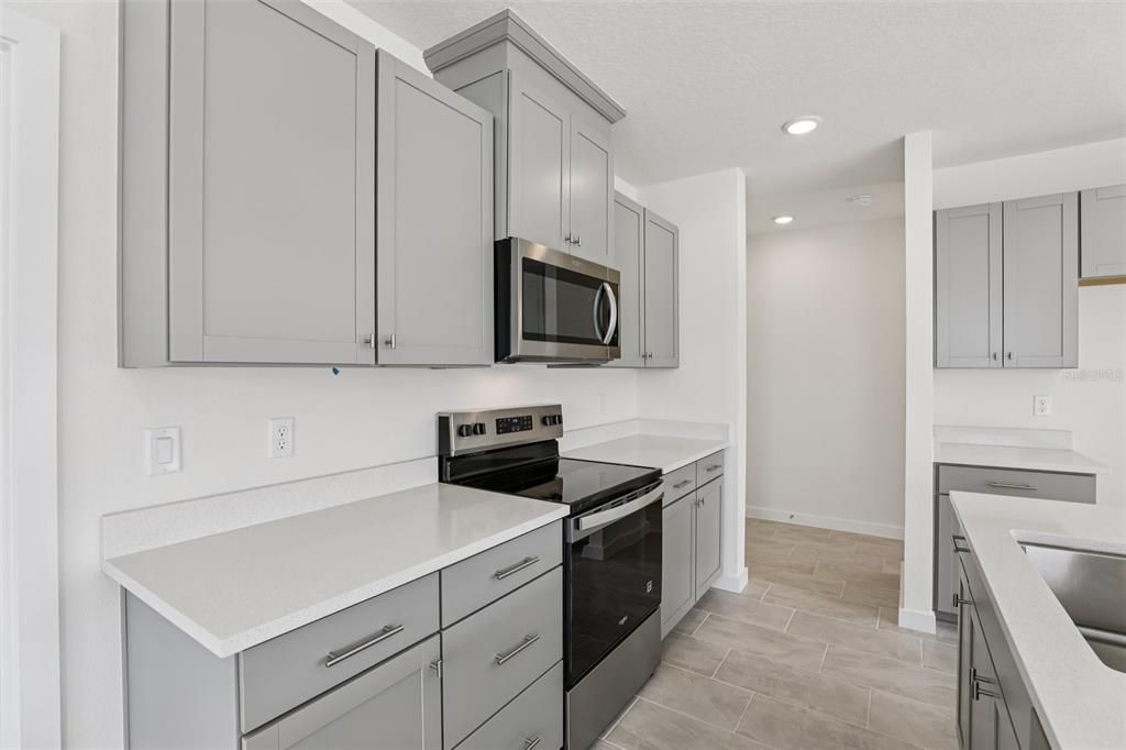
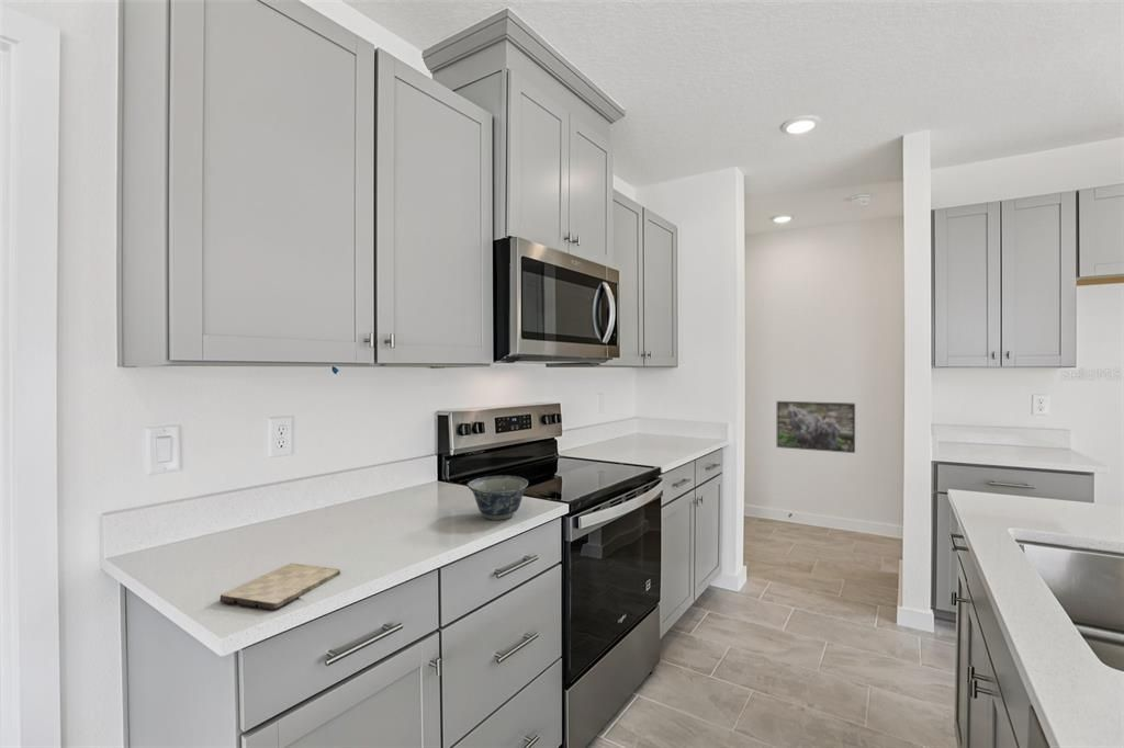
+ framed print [776,400,856,454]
+ bowl [465,475,529,521]
+ cutting board [218,563,341,611]
